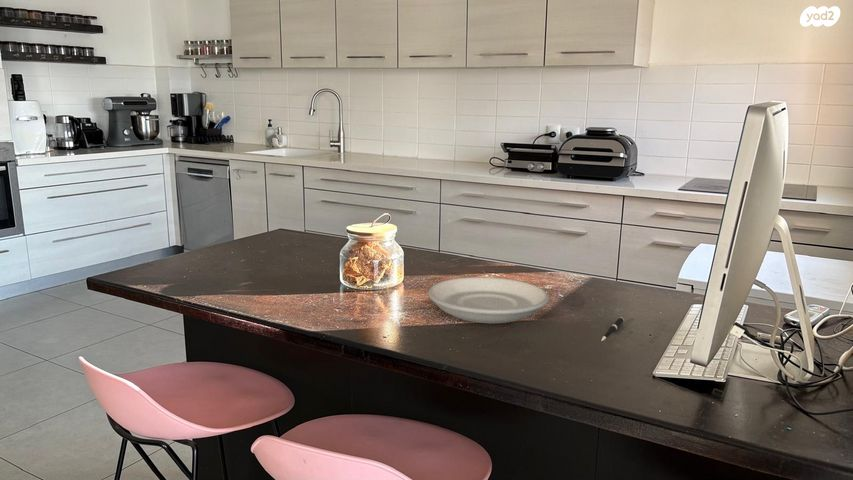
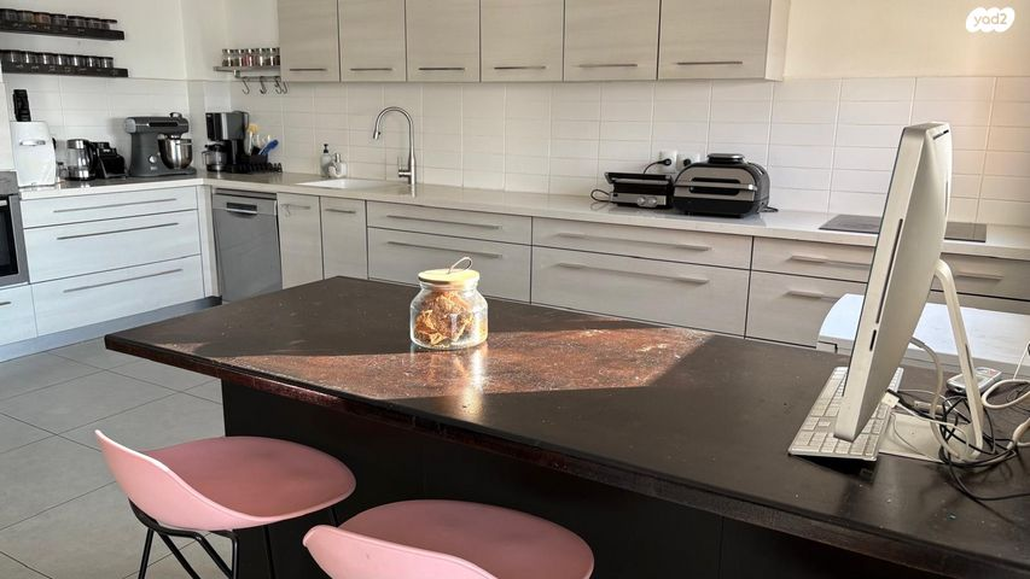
- plate [428,276,550,324]
- pen [600,316,625,342]
